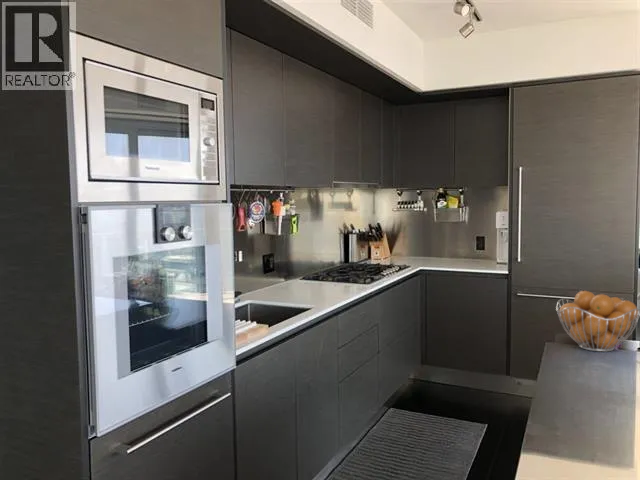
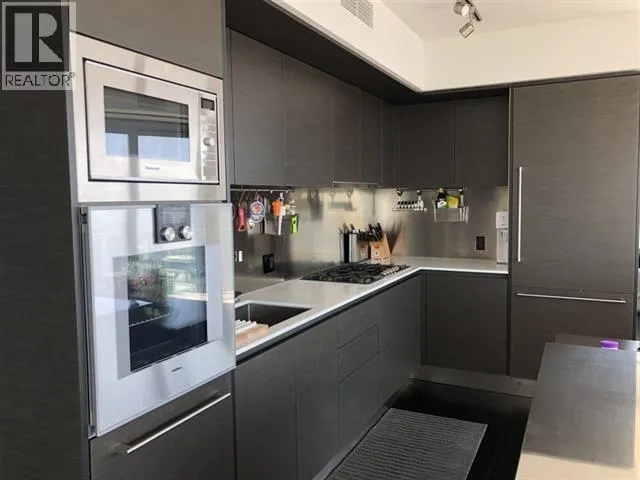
- fruit basket [555,290,640,353]
